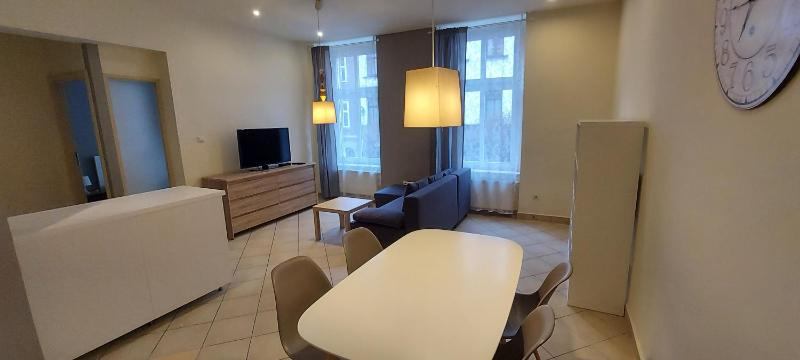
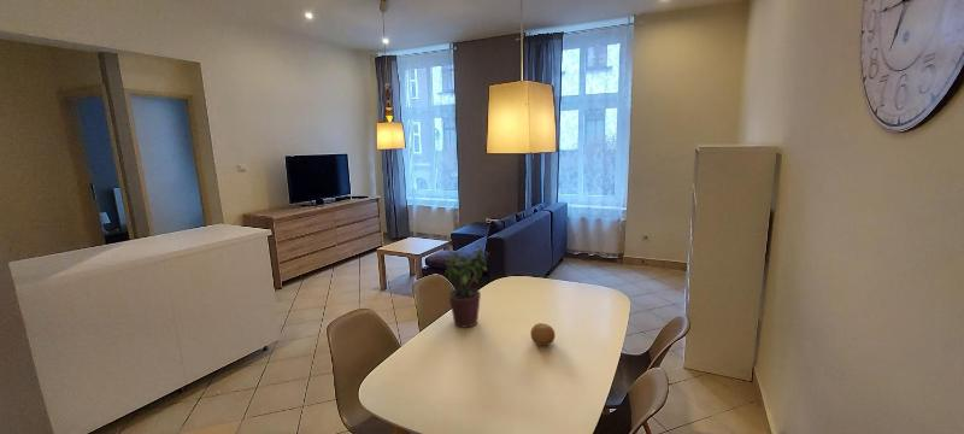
+ fruit [529,322,557,347]
+ potted plant [443,245,490,329]
